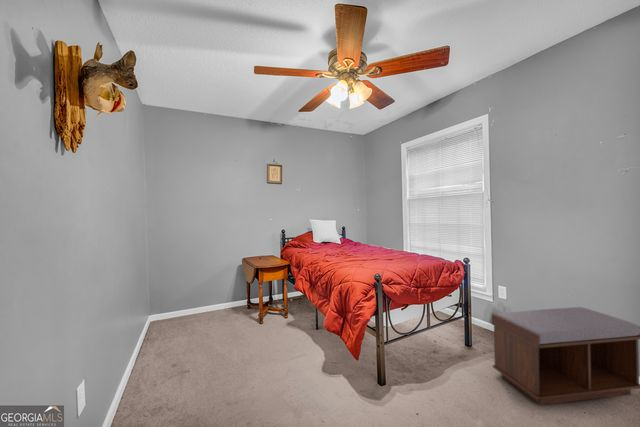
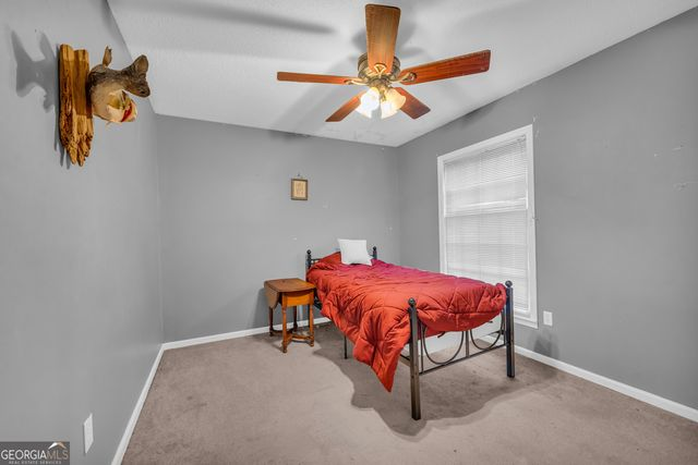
- bench [491,306,640,406]
